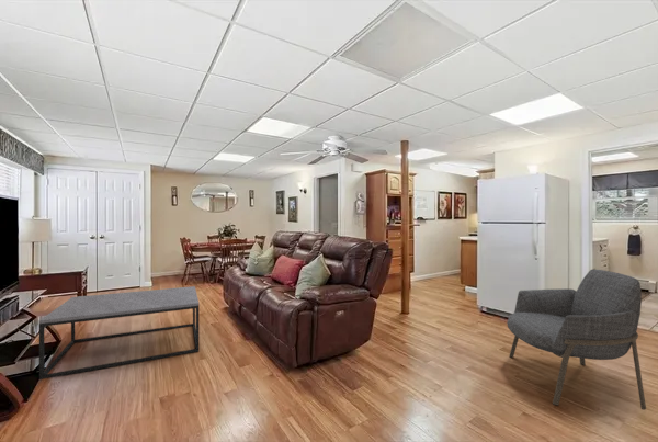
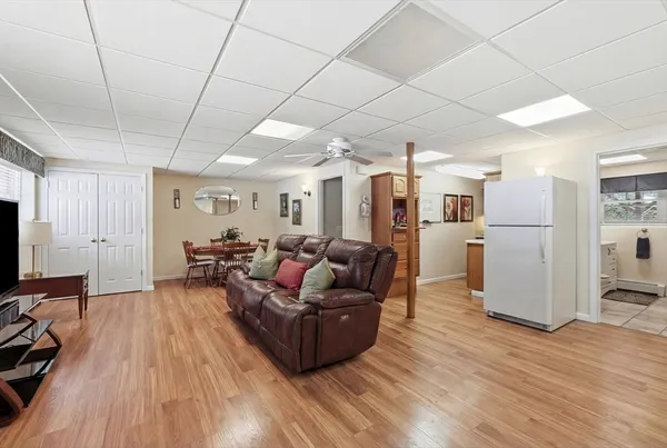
- coffee table [38,285,200,381]
- armchair [506,268,647,411]
